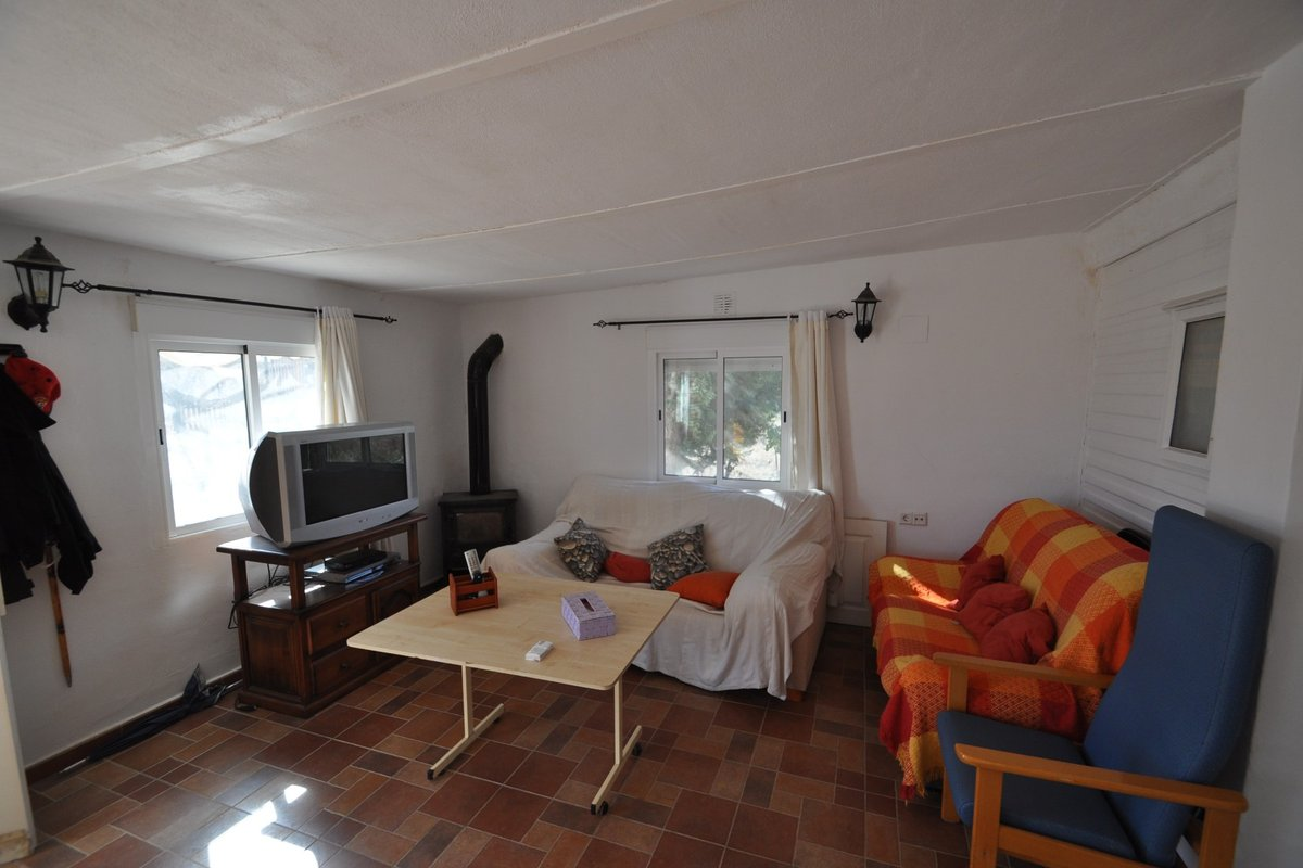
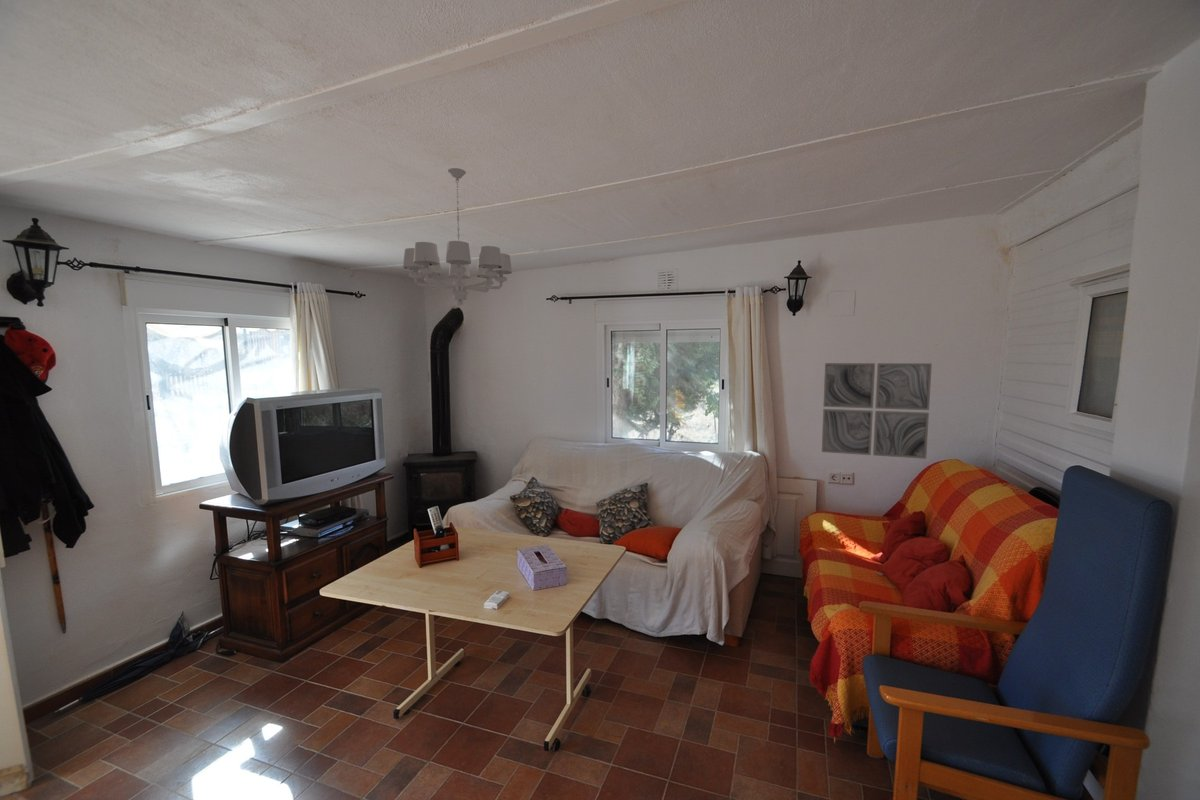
+ wall art [821,362,933,460]
+ chandelier [402,167,513,307]
